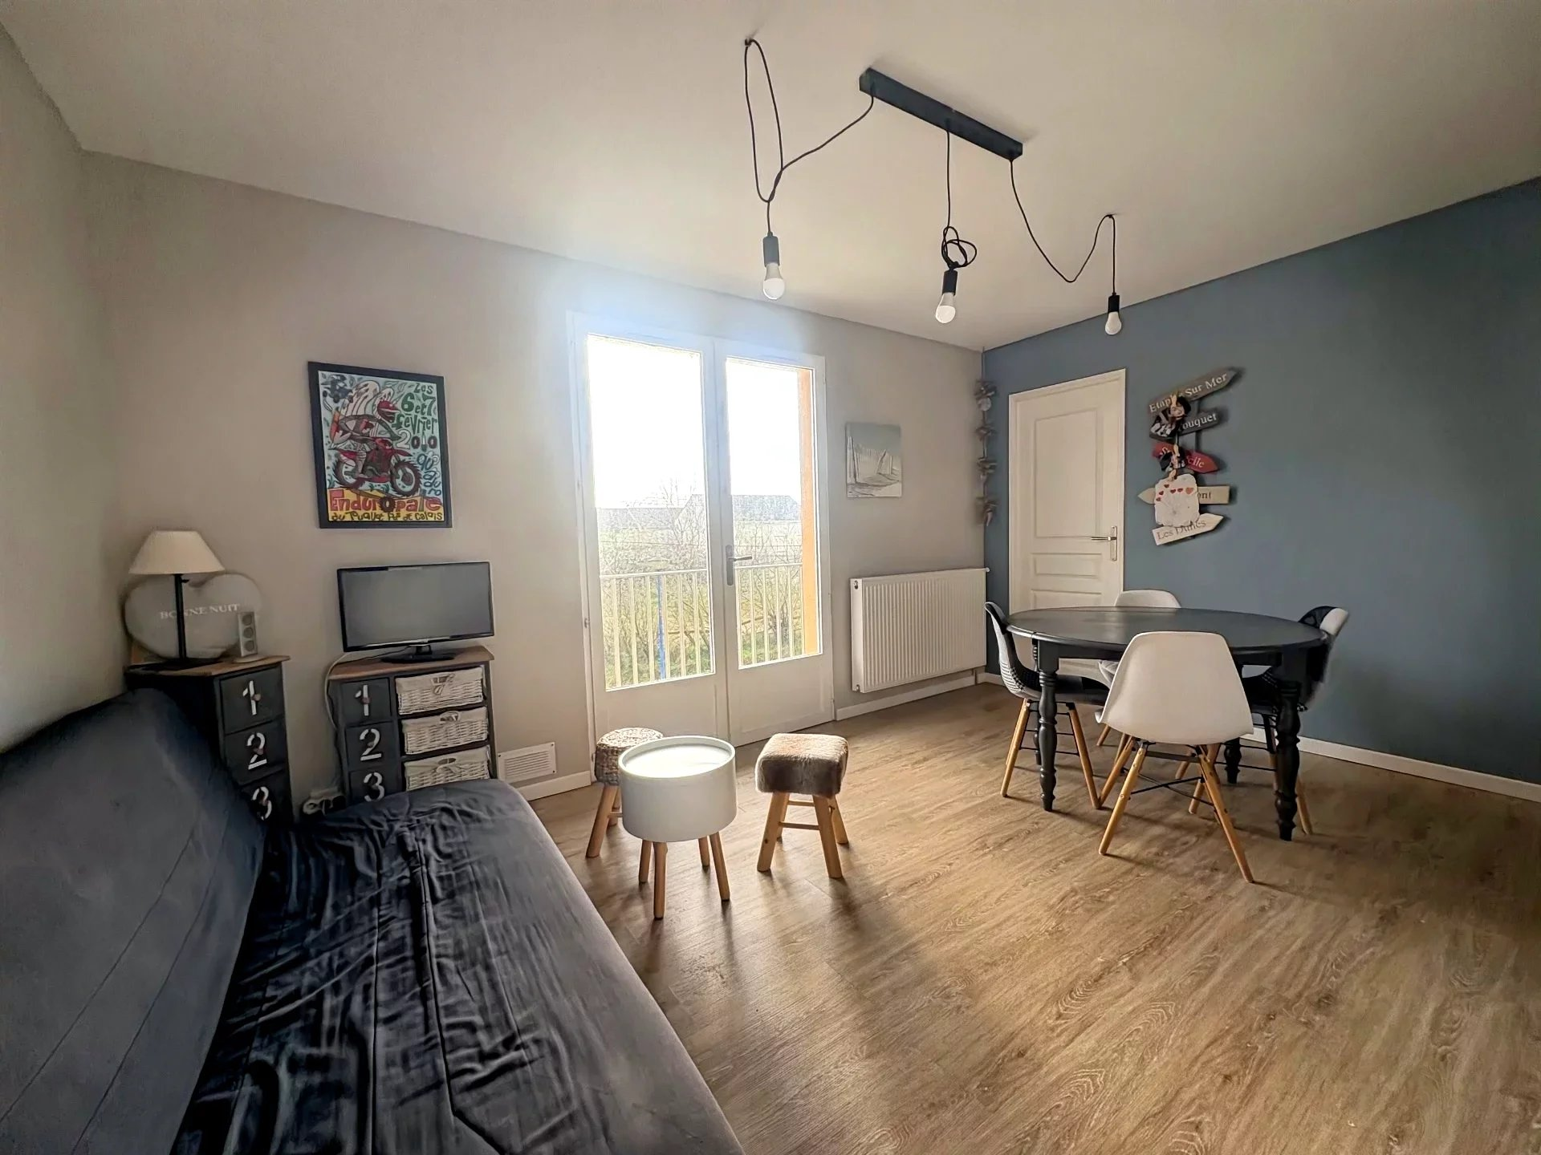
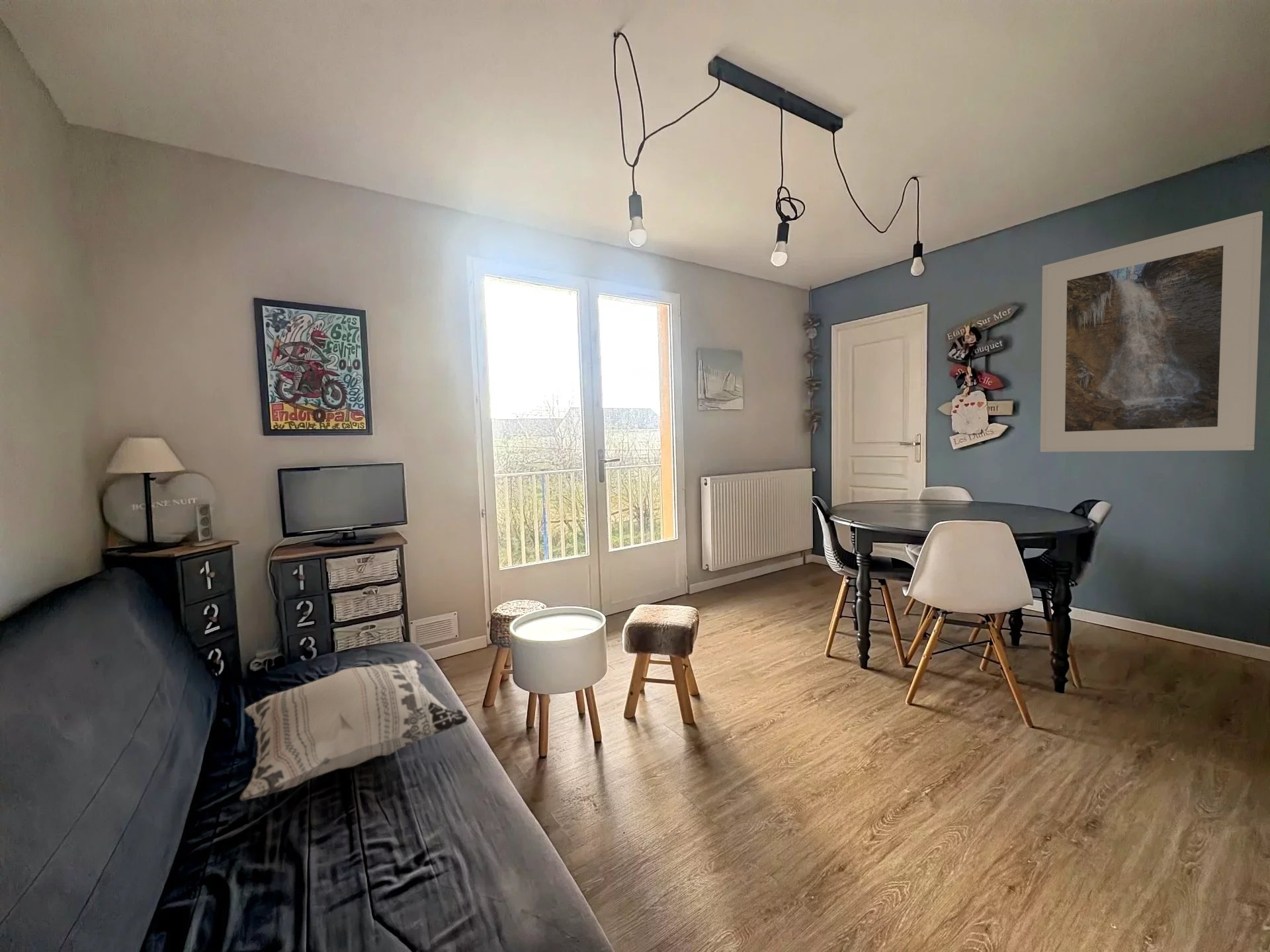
+ decorative pillow [239,659,468,801]
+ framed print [1040,210,1263,452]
